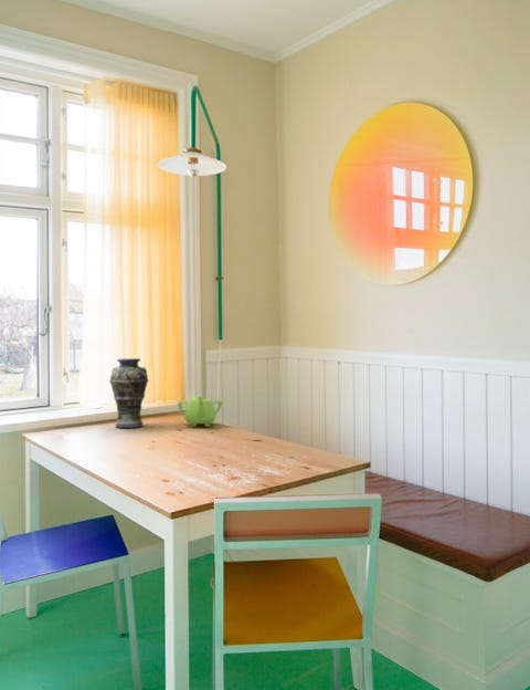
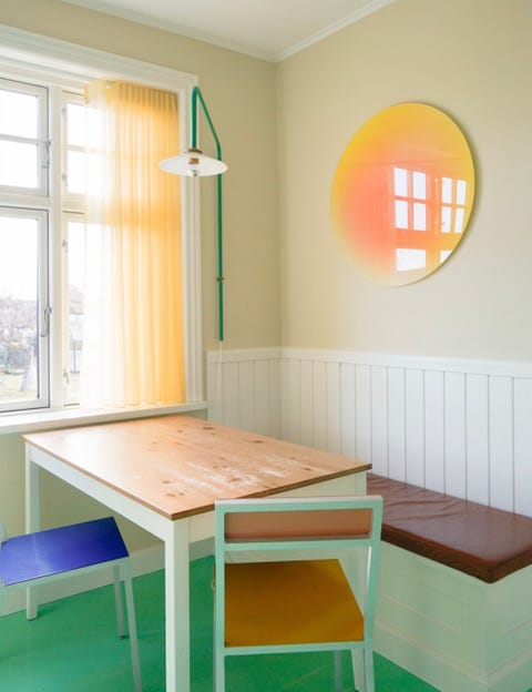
- teapot [177,395,223,428]
- vase [108,357,149,429]
